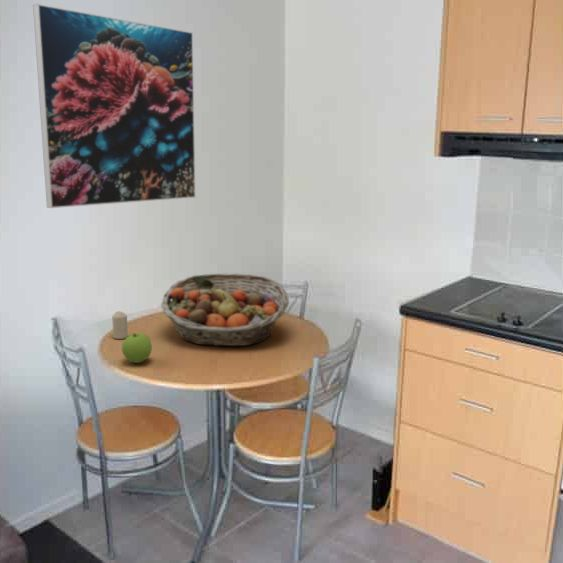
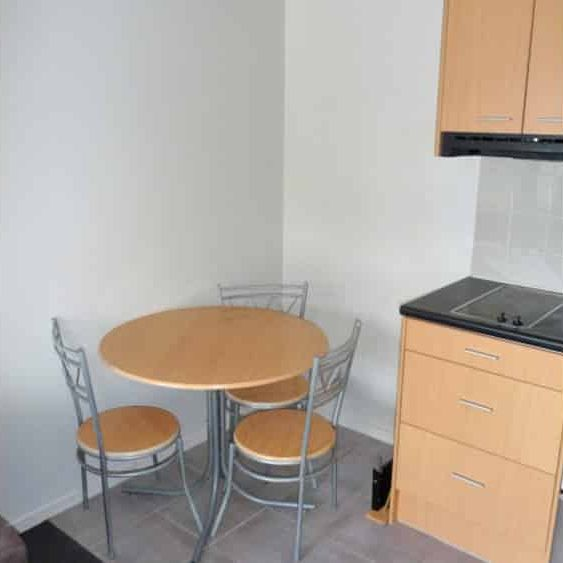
- fruit basket [160,273,290,347]
- candle [111,310,129,340]
- apple [121,332,153,364]
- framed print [32,3,197,209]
